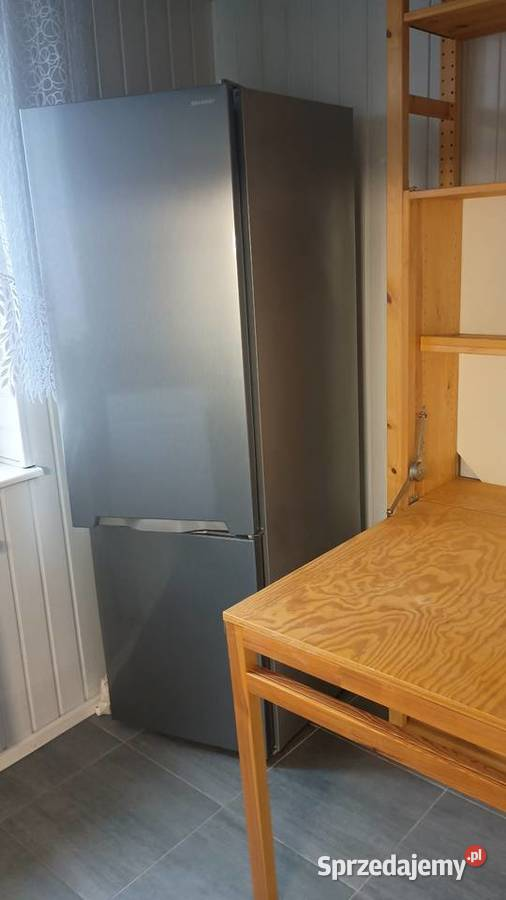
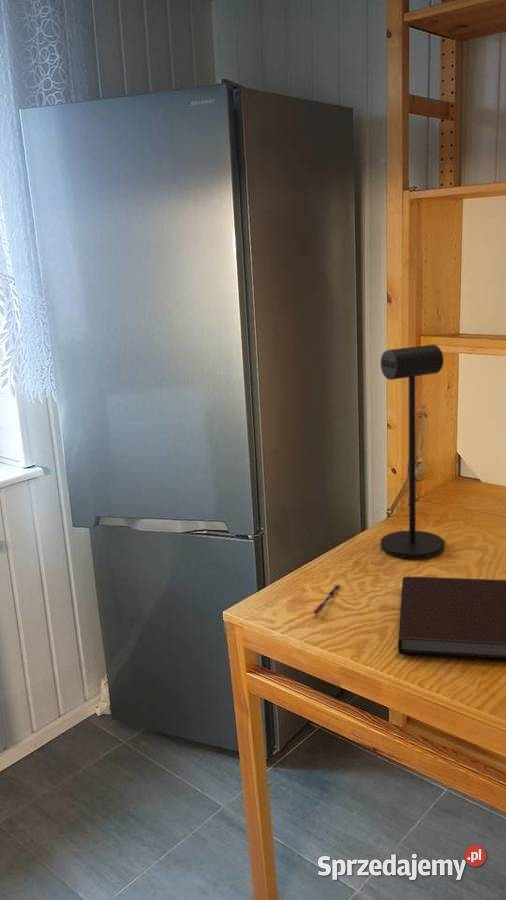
+ pen [312,584,340,615]
+ notebook [397,576,506,662]
+ desk lamp [380,344,446,559]
